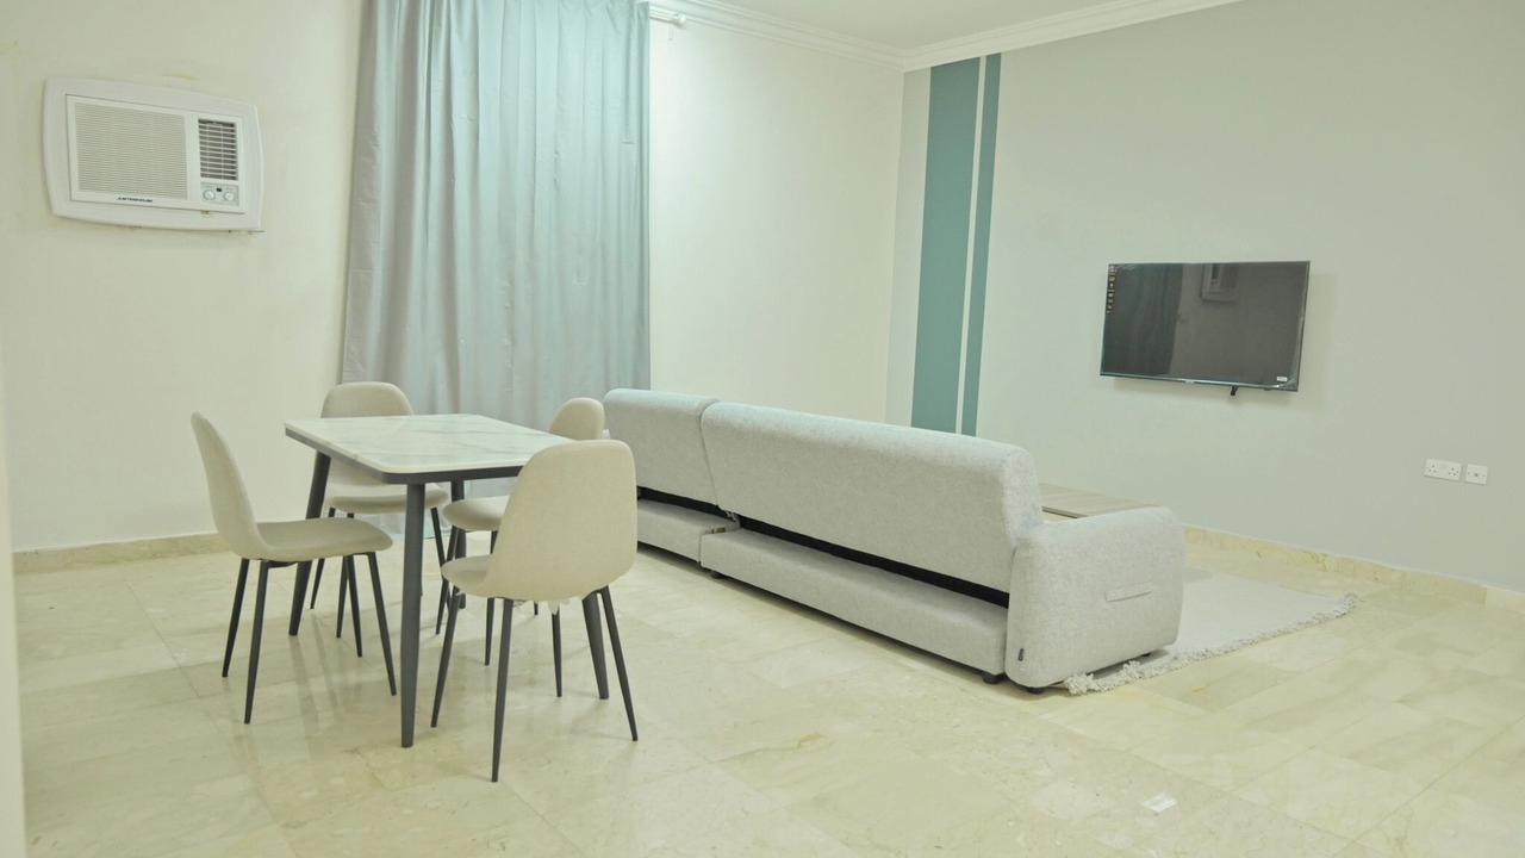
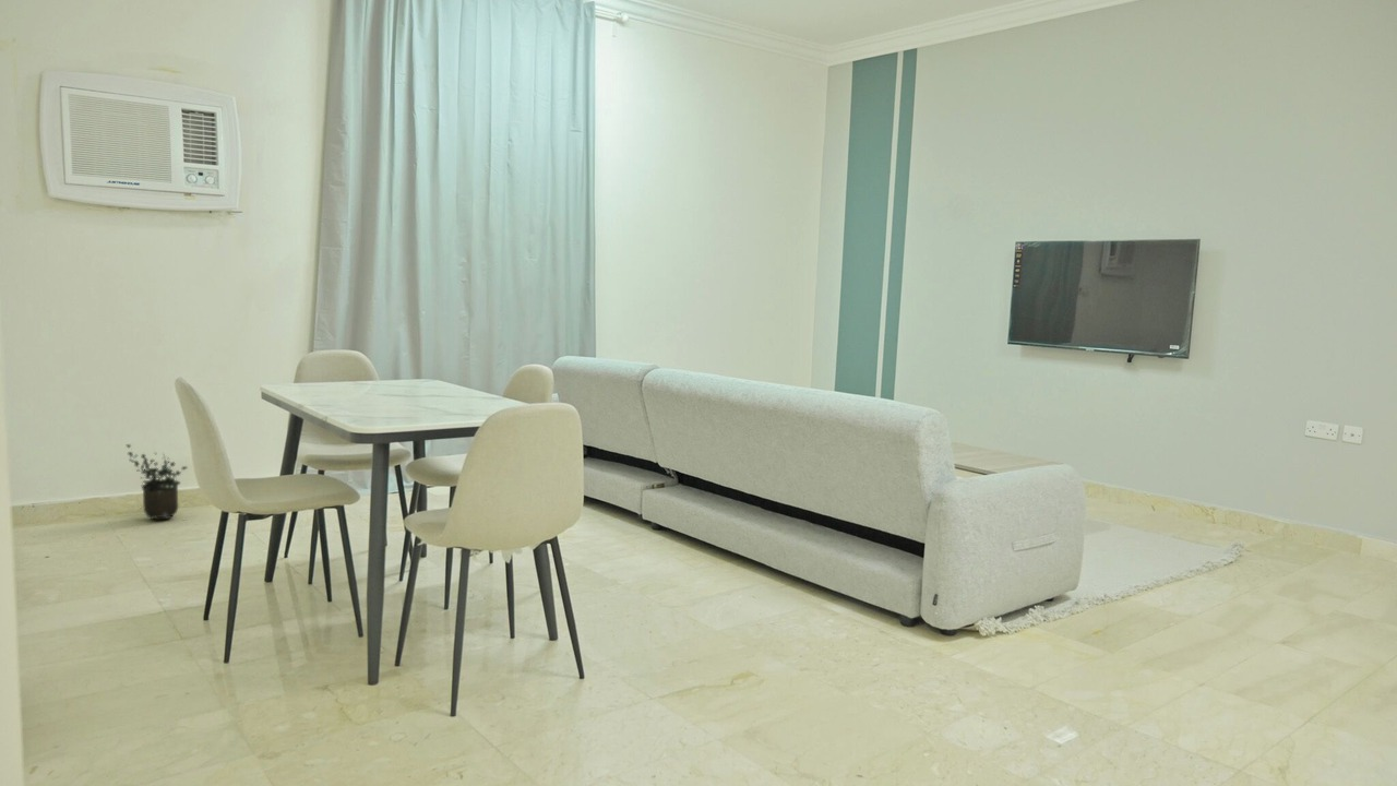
+ potted plant [126,443,188,521]
